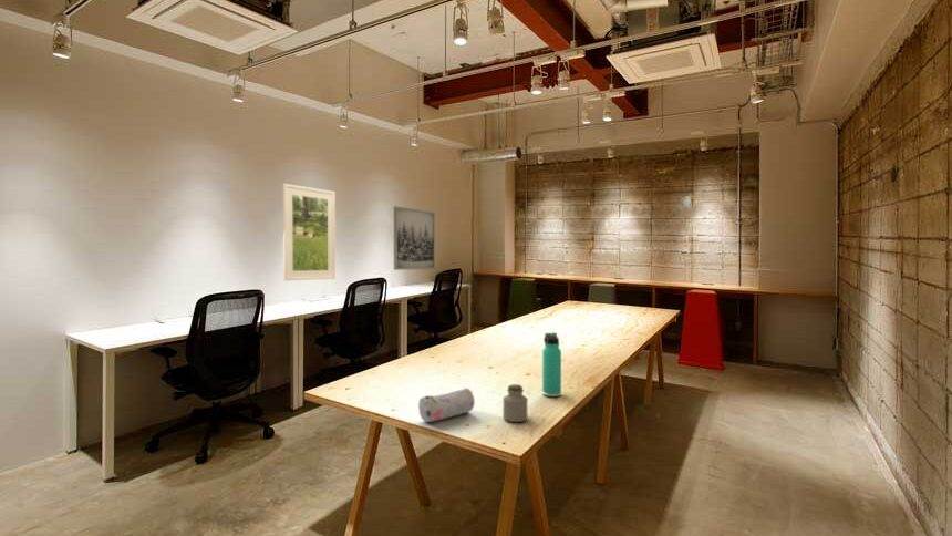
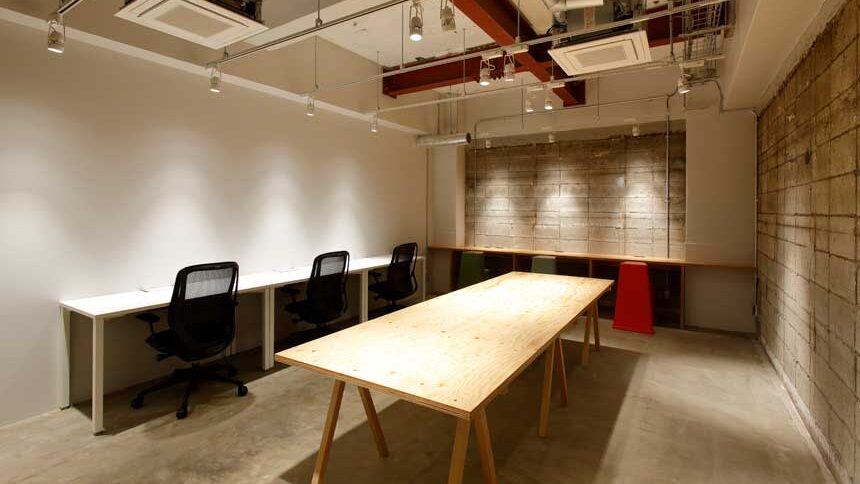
- wall art [393,206,436,271]
- pencil case [417,386,476,423]
- jar [501,383,529,423]
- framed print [282,183,337,281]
- thermos bottle [541,331,562,398]
